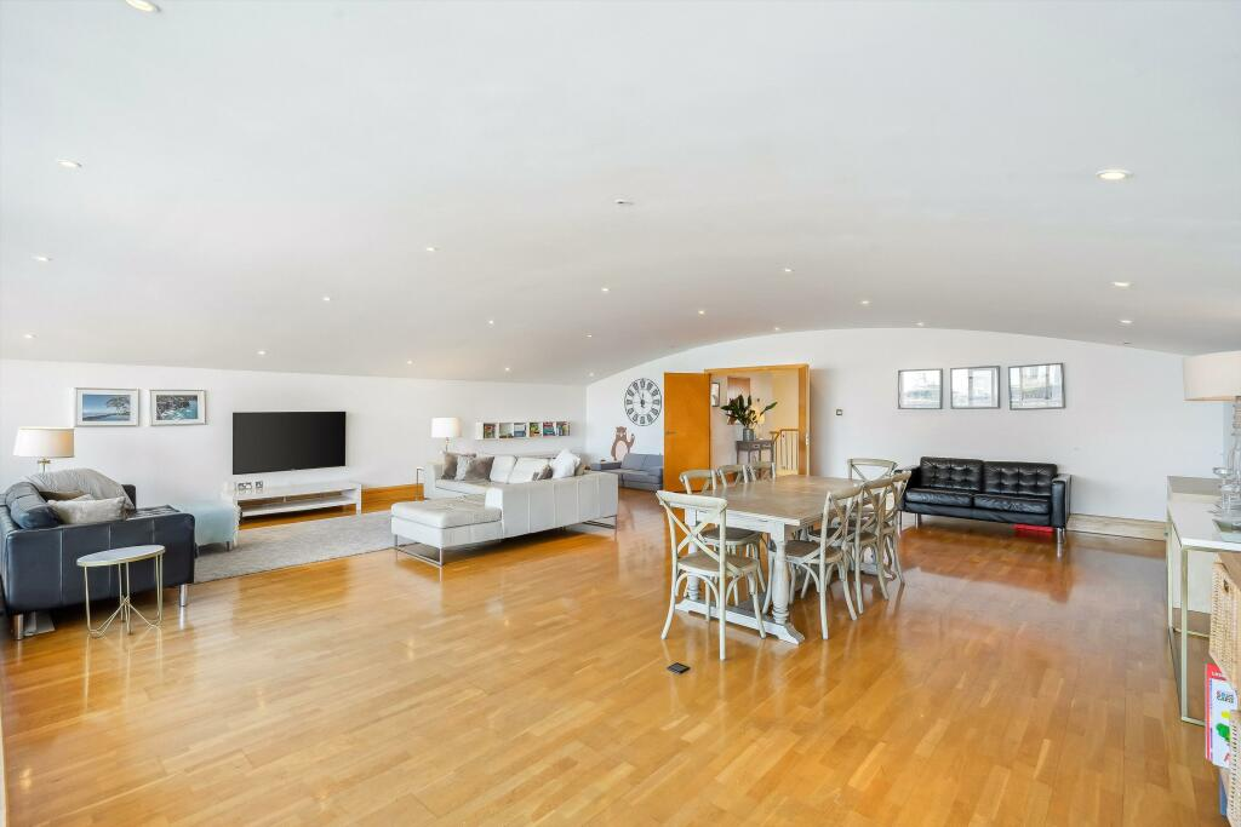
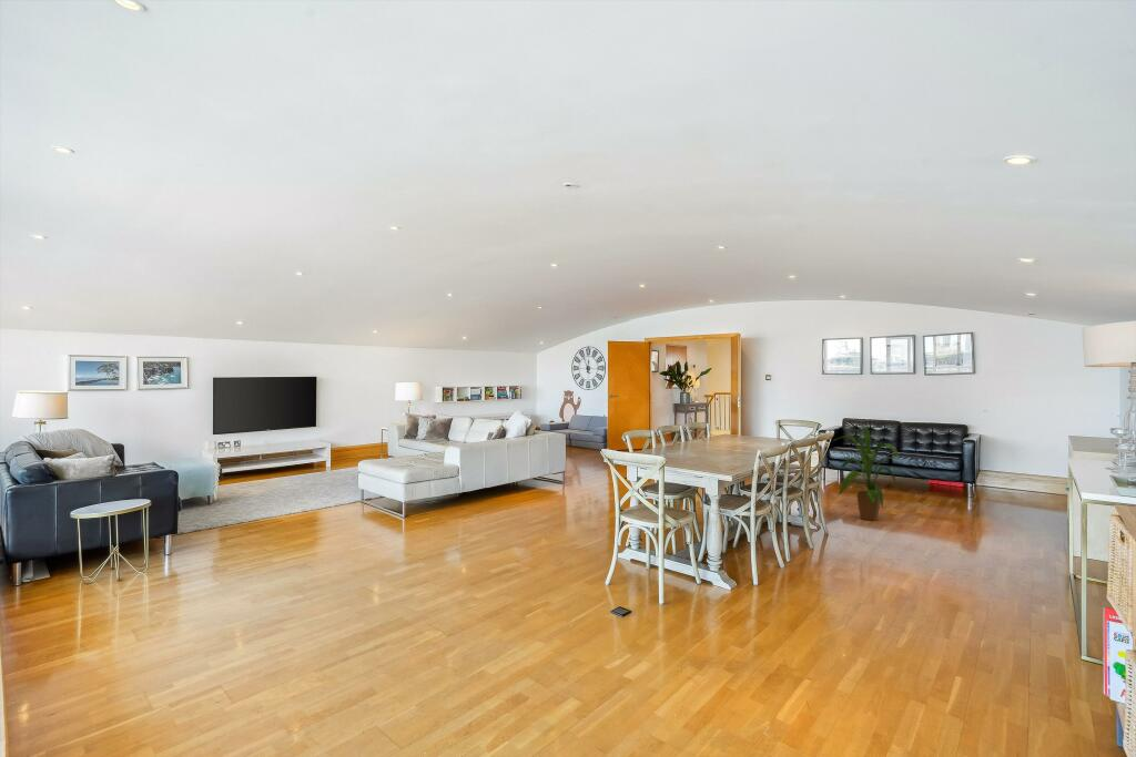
+ house plant [832,424,902,522]
